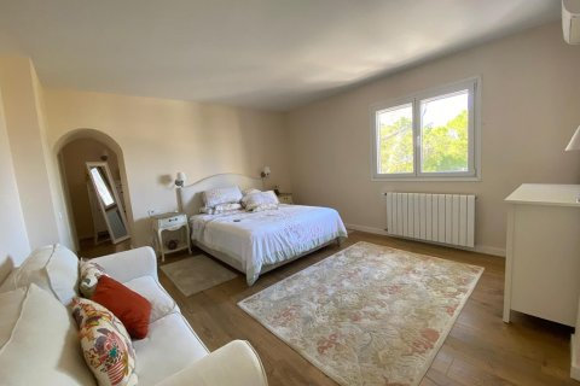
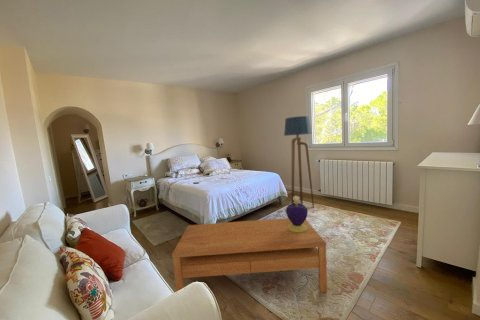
+ coffee table [171,217,328,294]
+ decorative container [285,195,309,232]
+ floor lamp [283,115,315,208]
